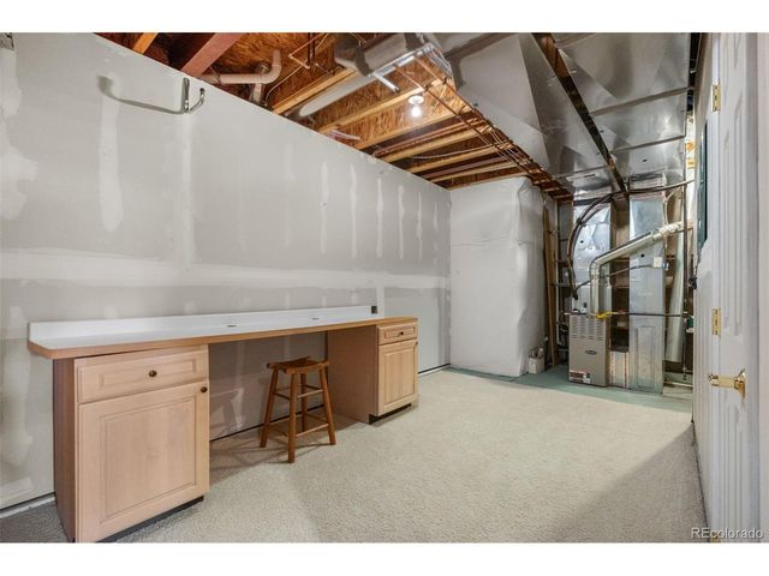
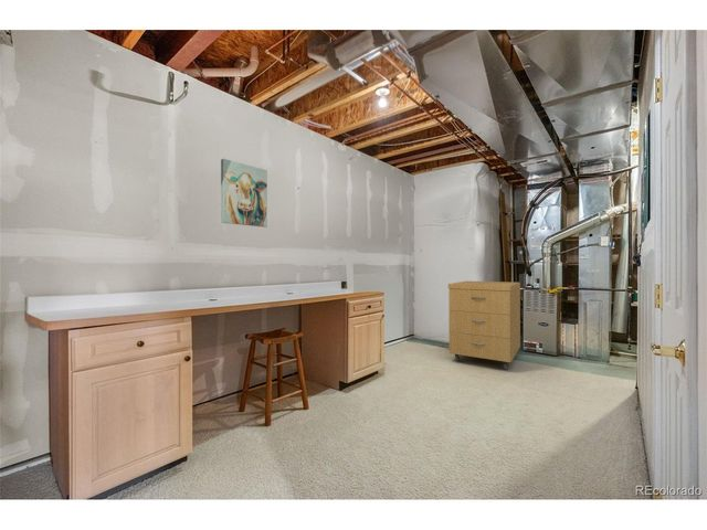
+ storage cabinet [447,280,521,370]
+ wall art [220,158,268,229]
